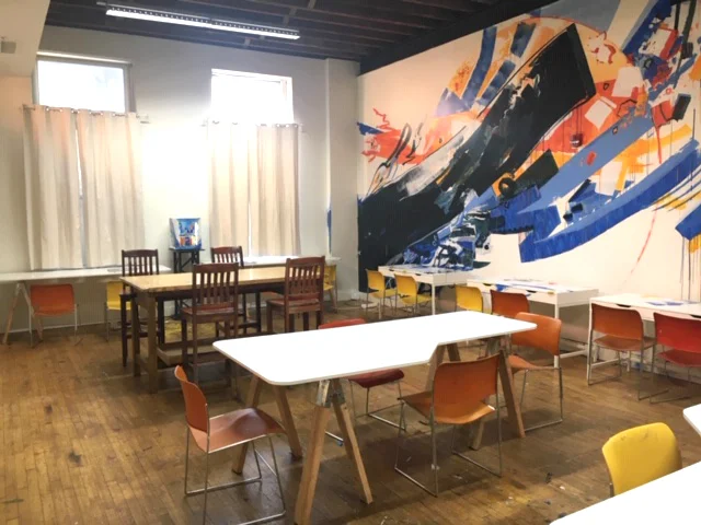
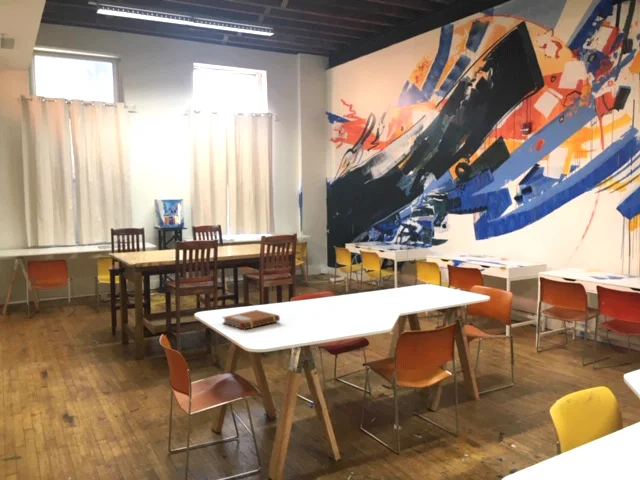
+ notebook [221,309,281,330]
